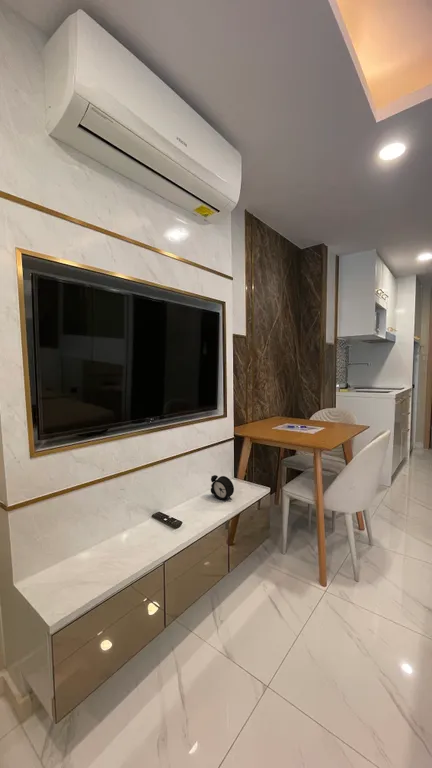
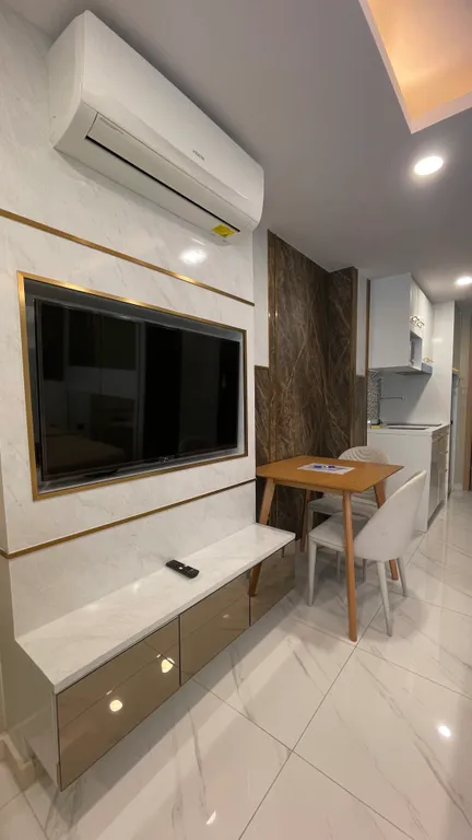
- alarm clock [210,474,235,501]
